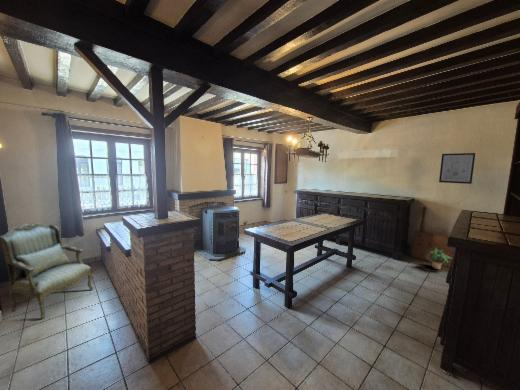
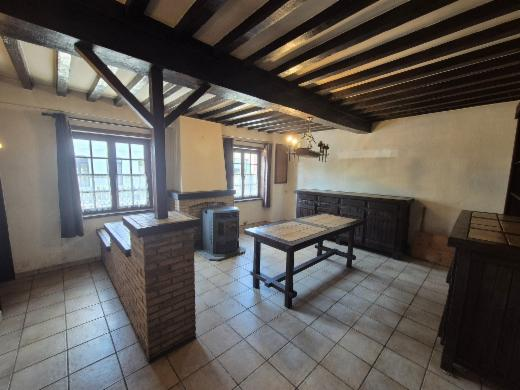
- wall art [438,152,477,185]
- armchair [0,222,95,320]
- potted plant [425,246,453,270]
